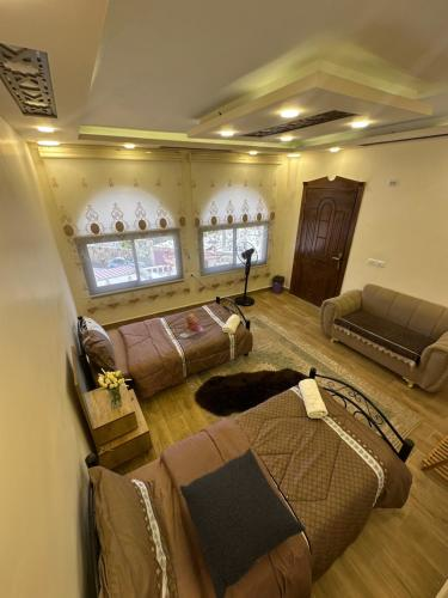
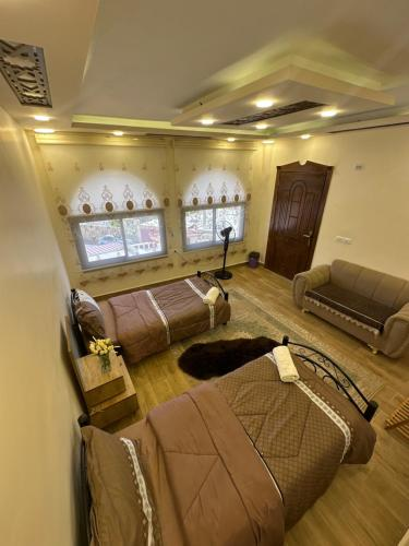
- pillow [178,447,307,598]
- teddy bear [178,312,204,338]
